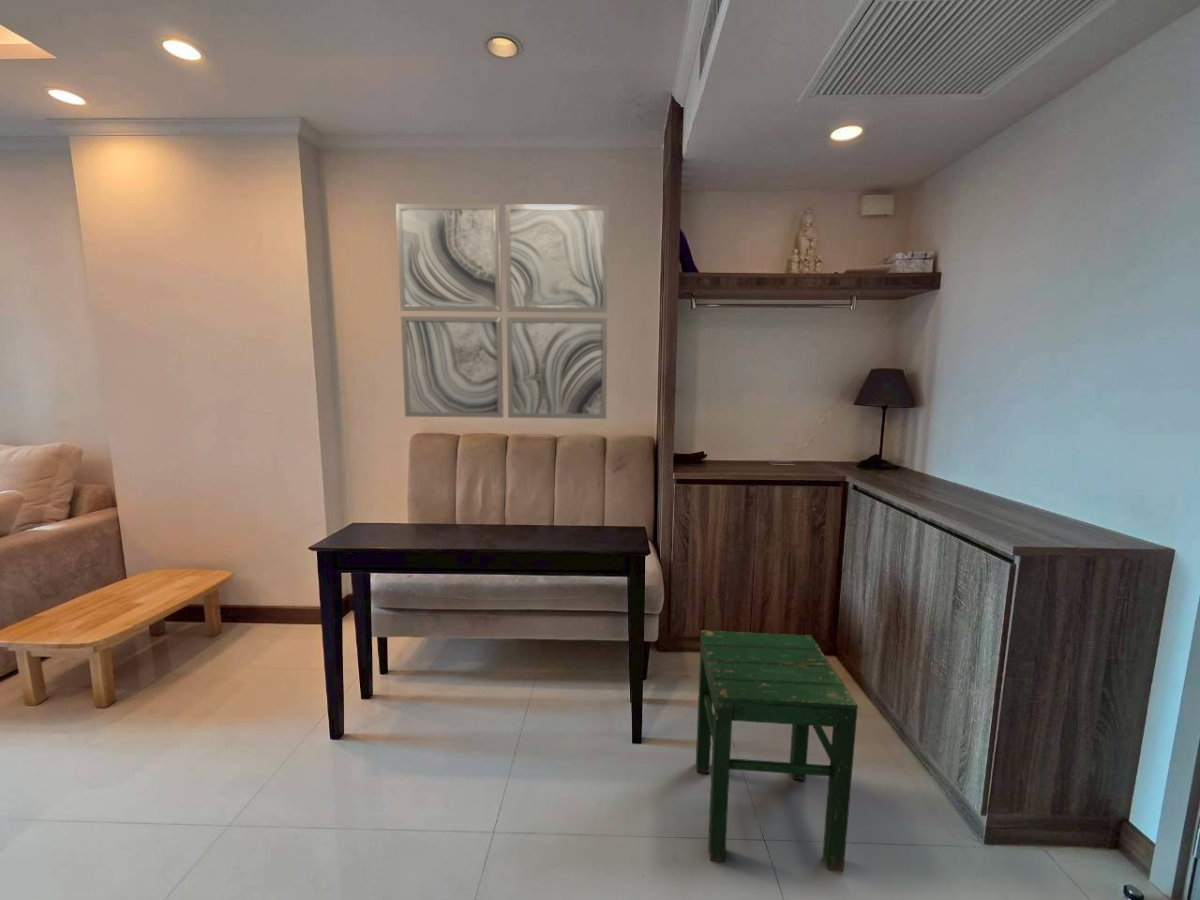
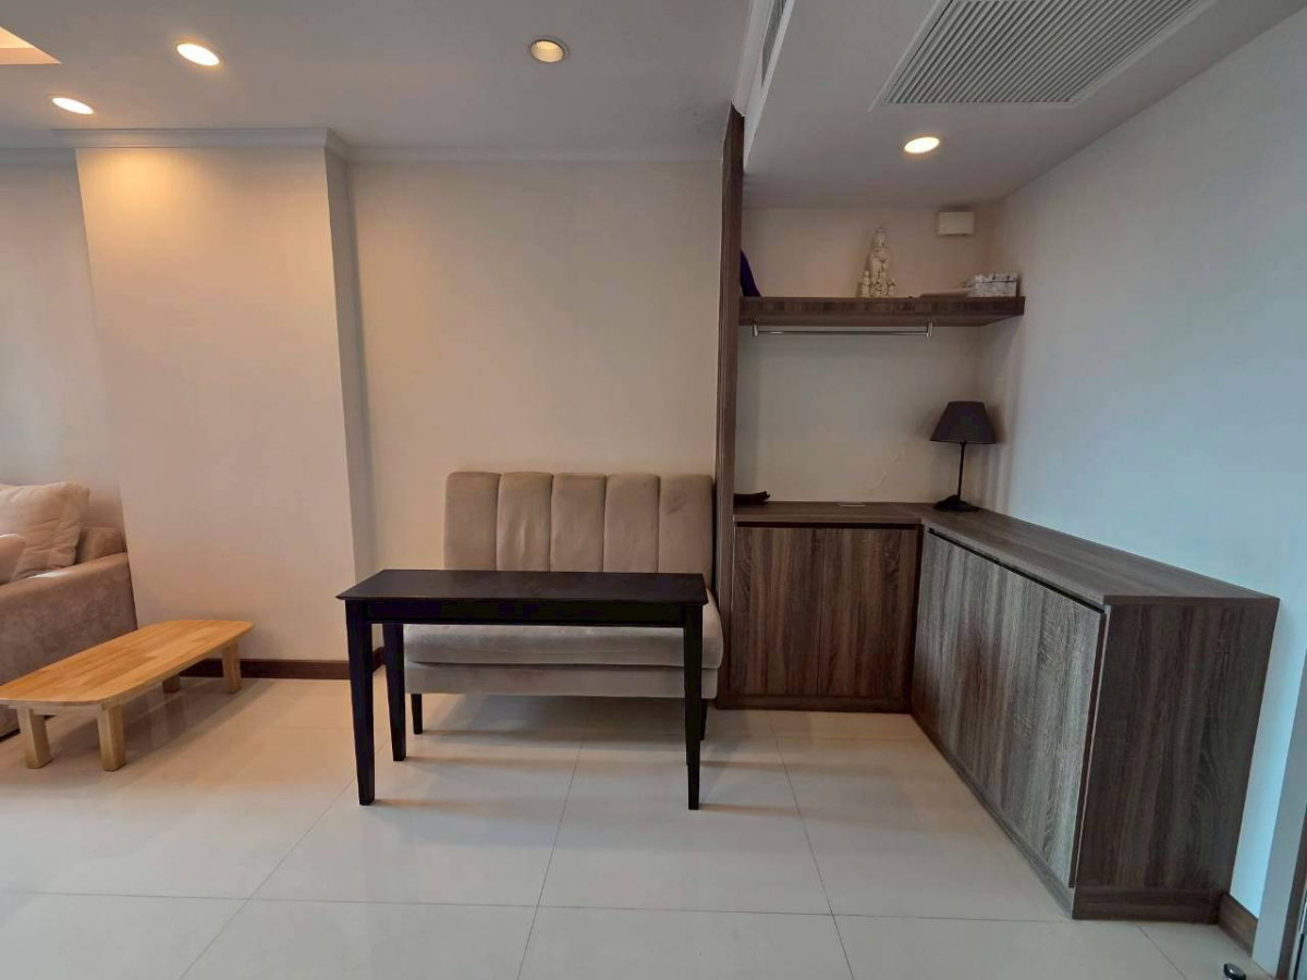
- wall art [395,203,610,420]
- stool [695,629,859,872]
